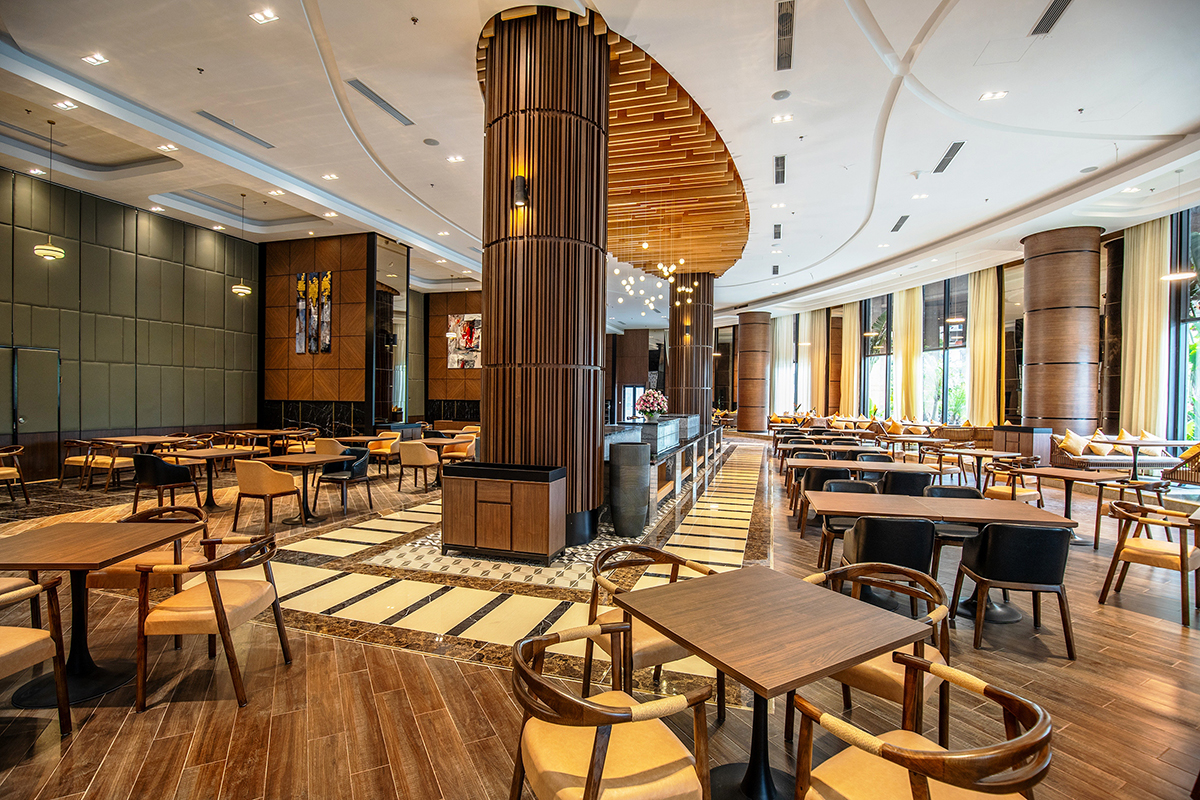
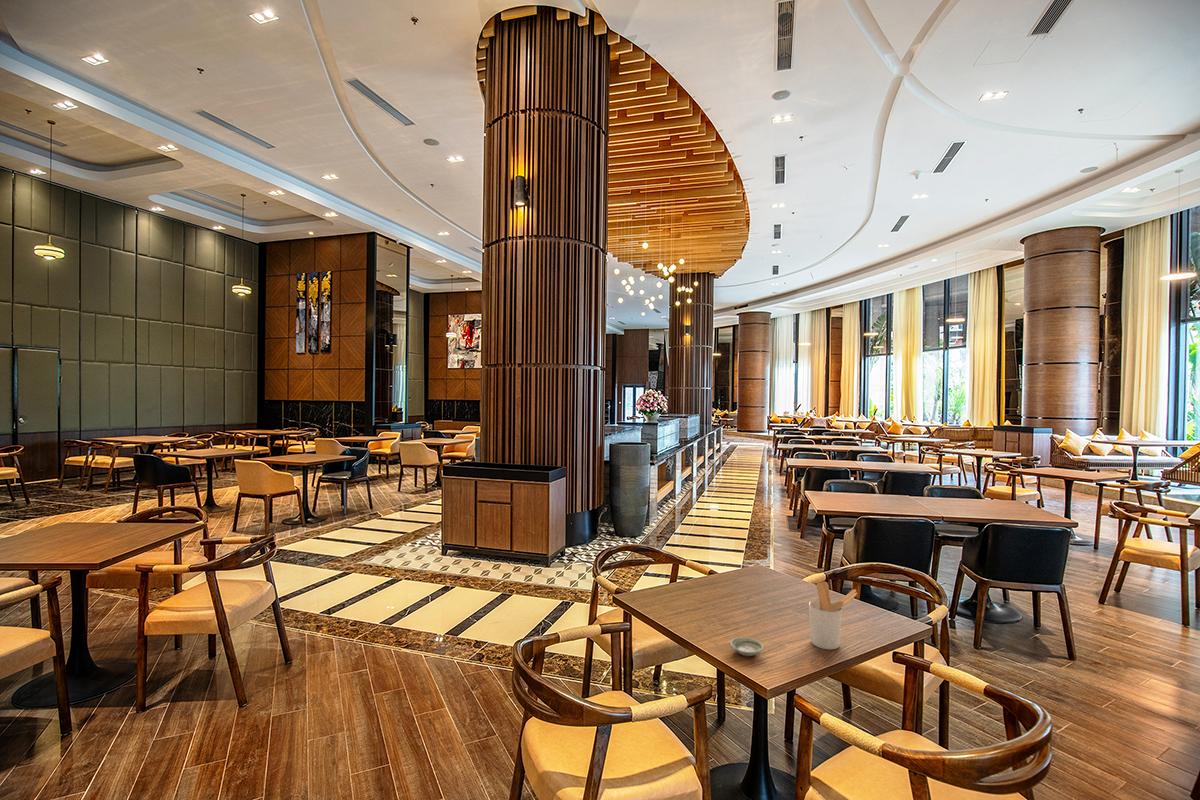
+ saucer [729,636,764,657]
+ utensil holder [808,580,858,650]
